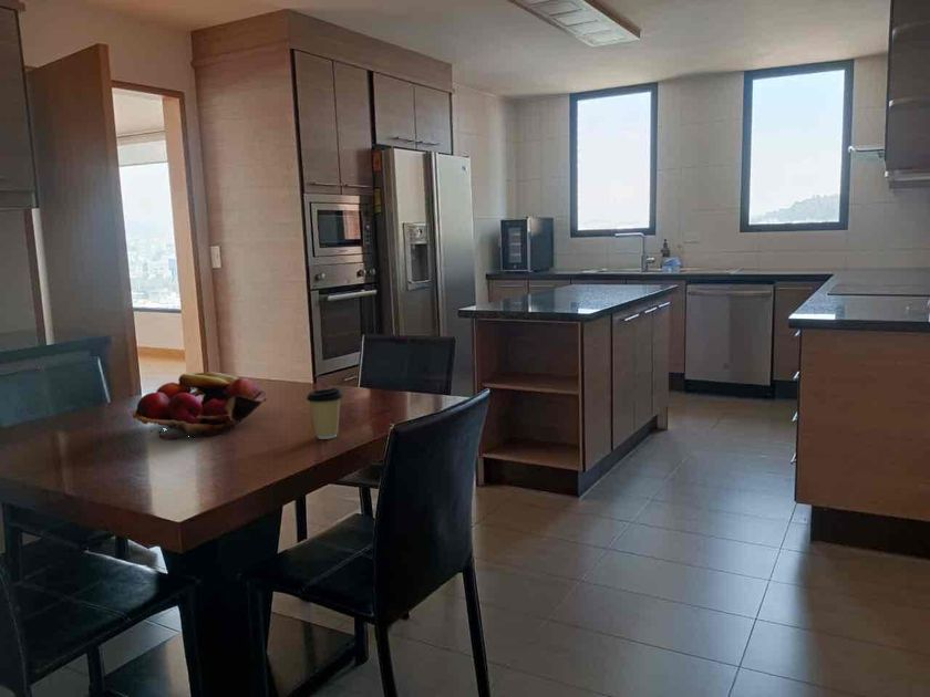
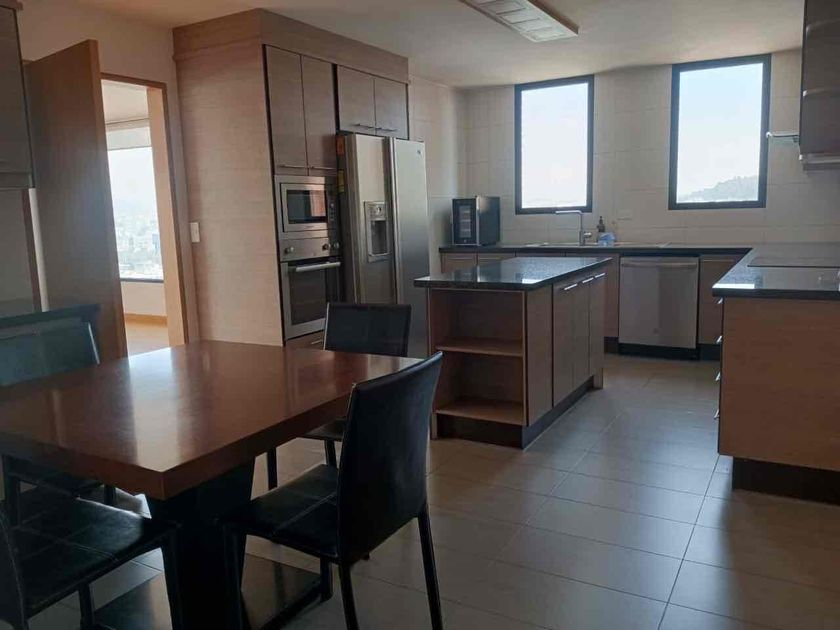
- fruit basket [131,372,268,440]
- coffee cup [306,386,344,440]
